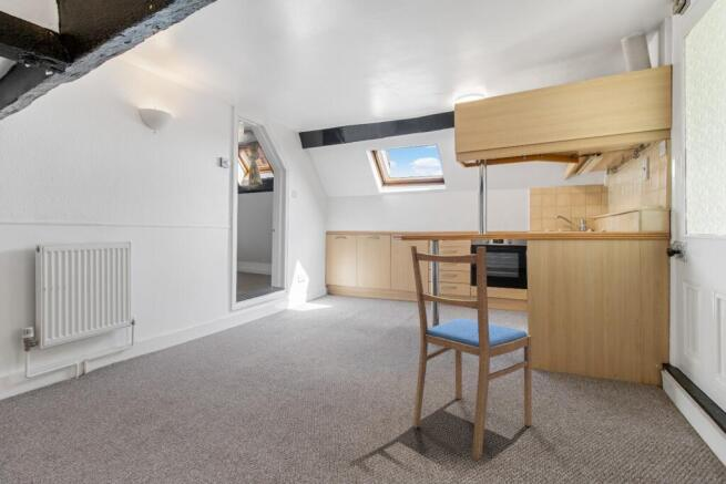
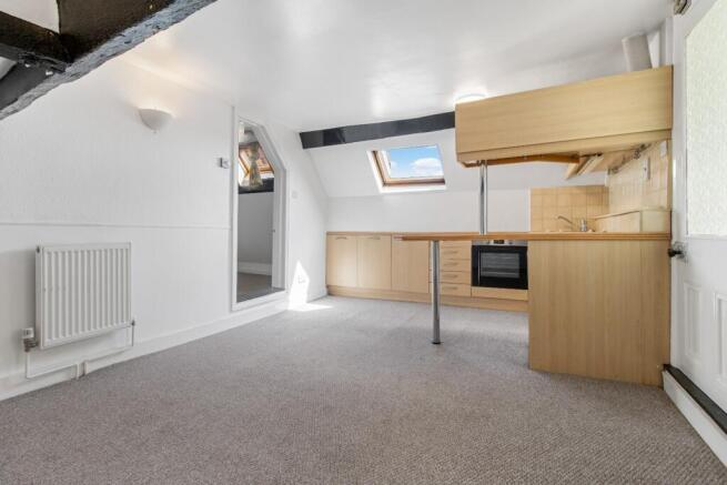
- dining chair [410,245,533,460]
